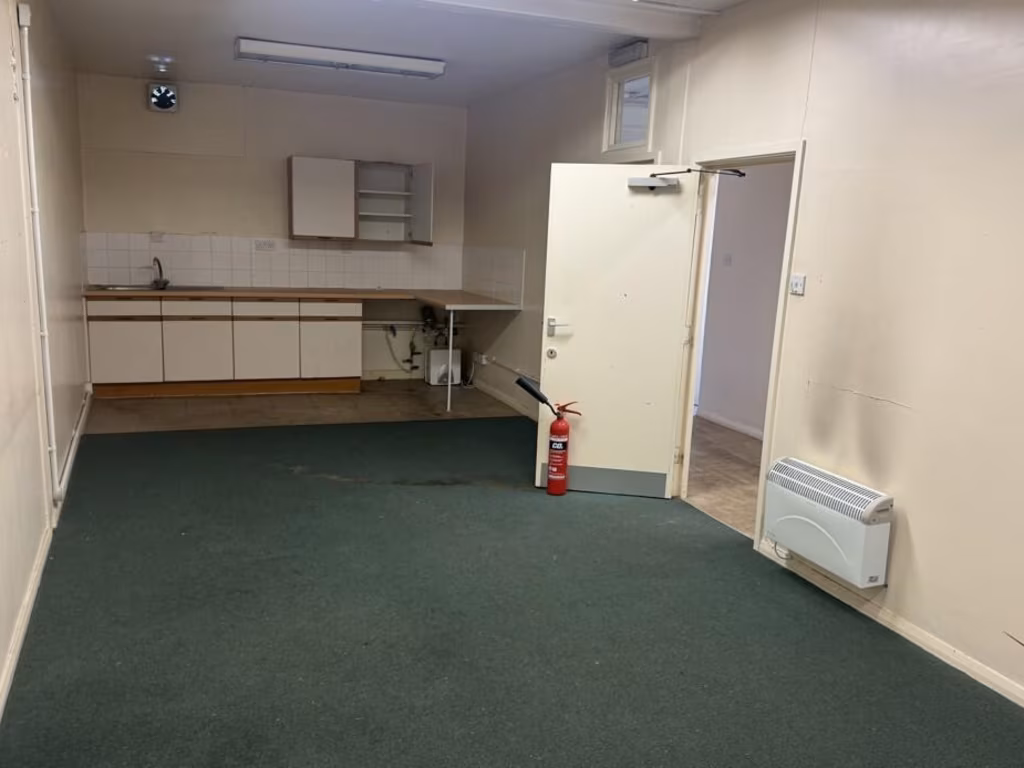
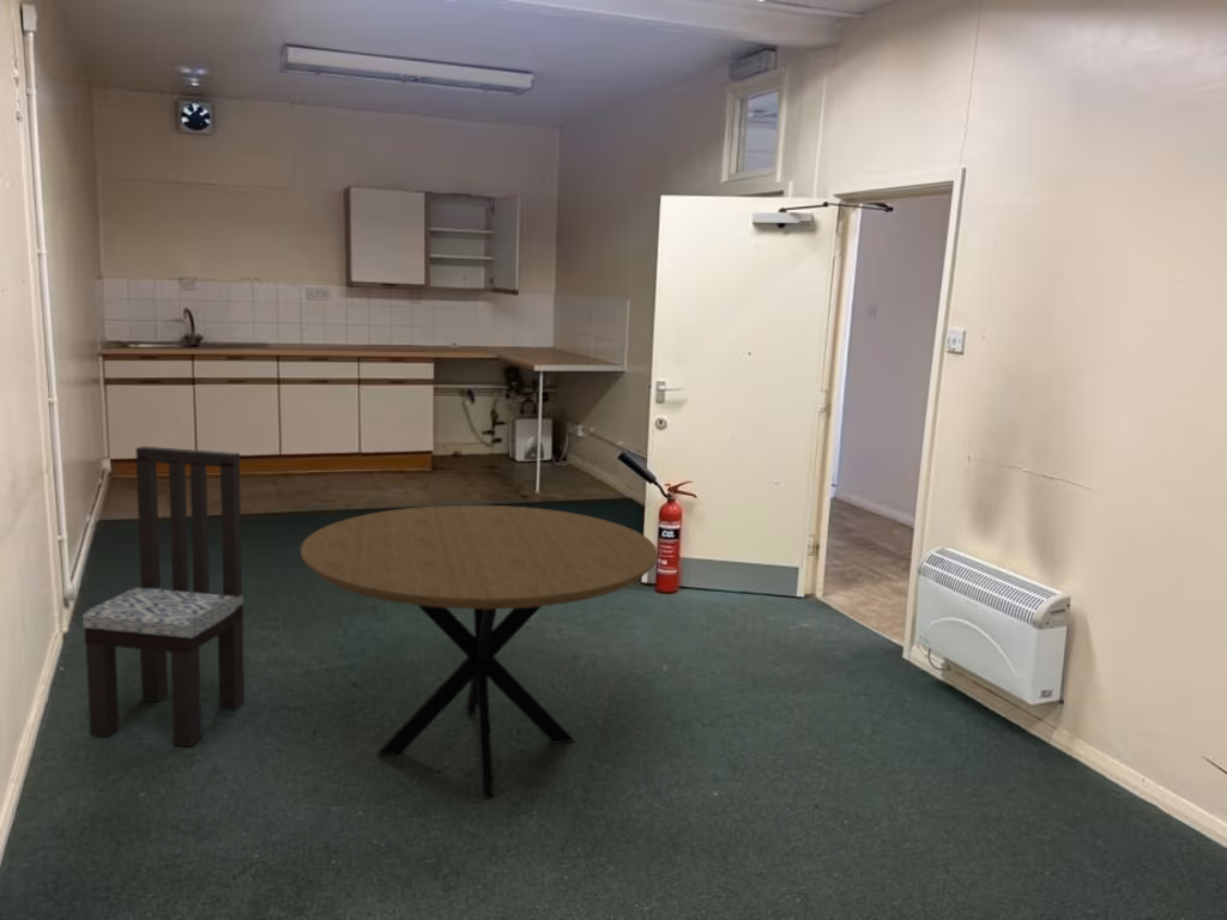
+ dining table [300,504,659,799]
+ dining chair [81,446,246,748]
